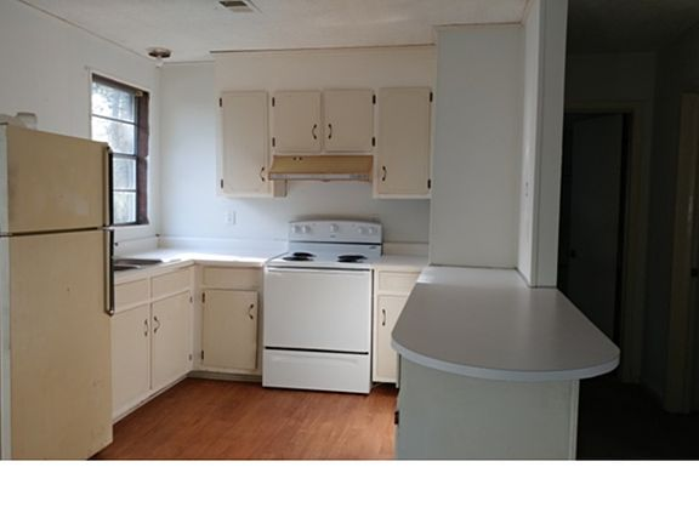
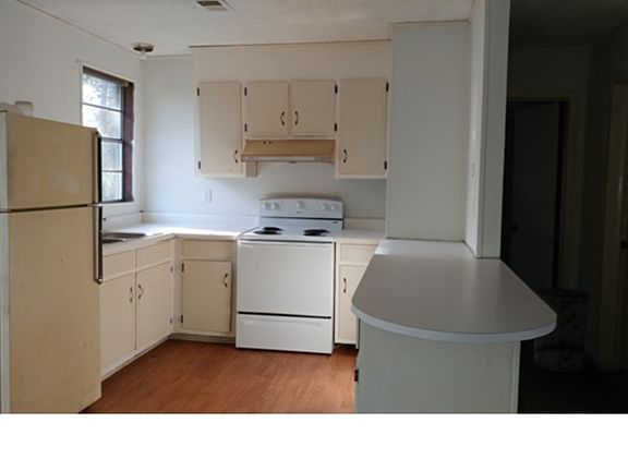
+ trash can [533,286,591,373]
